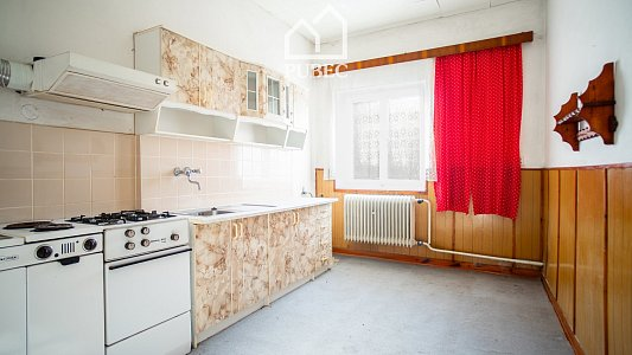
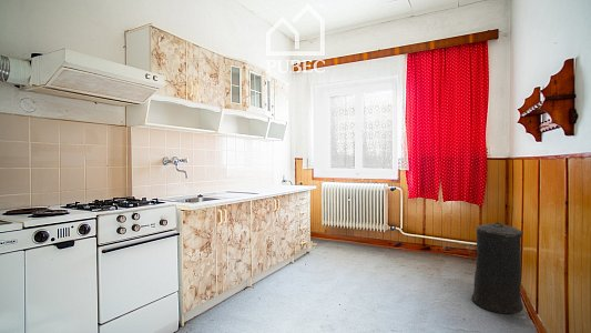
+ trash can [470,221,524,314]
